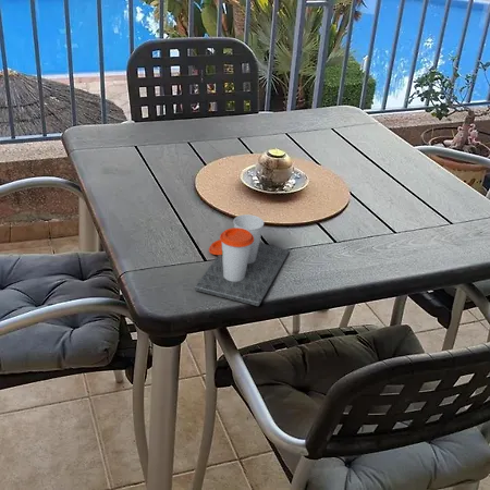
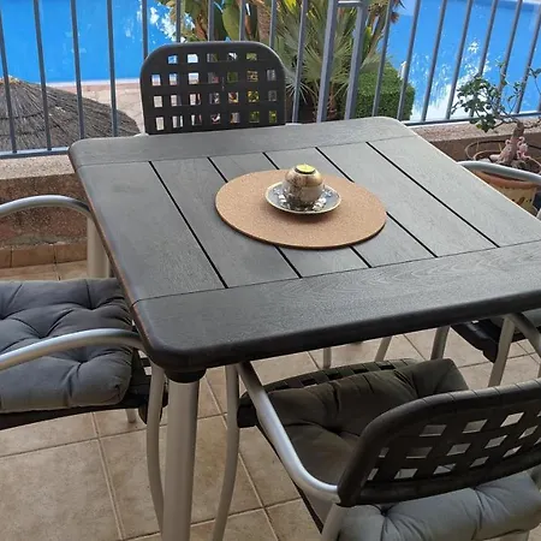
- cup [194,213,290,307]
